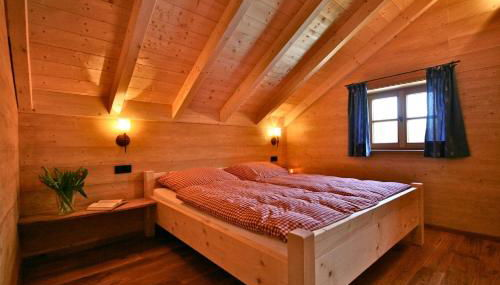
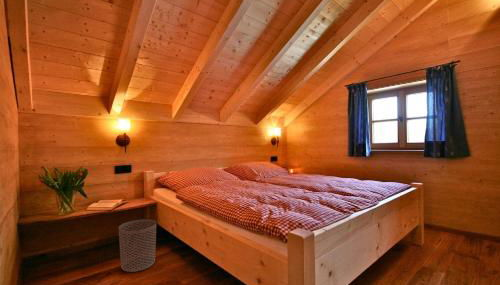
+ waste bin [118,218,157,273]
